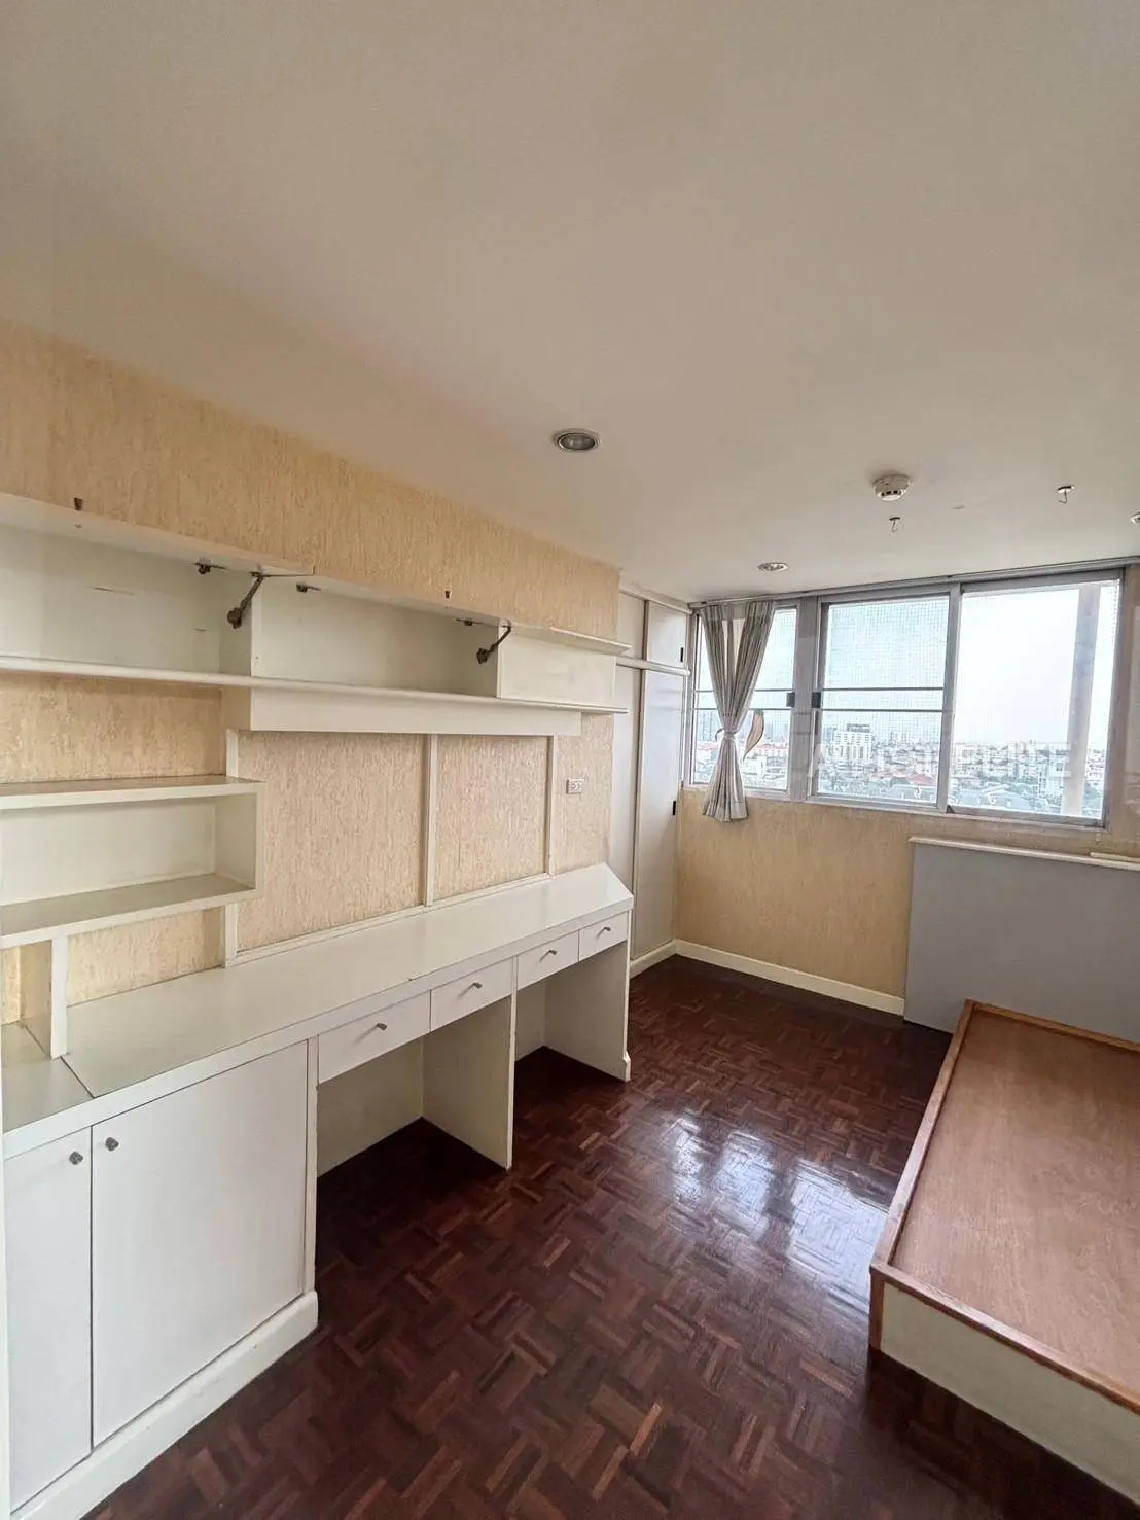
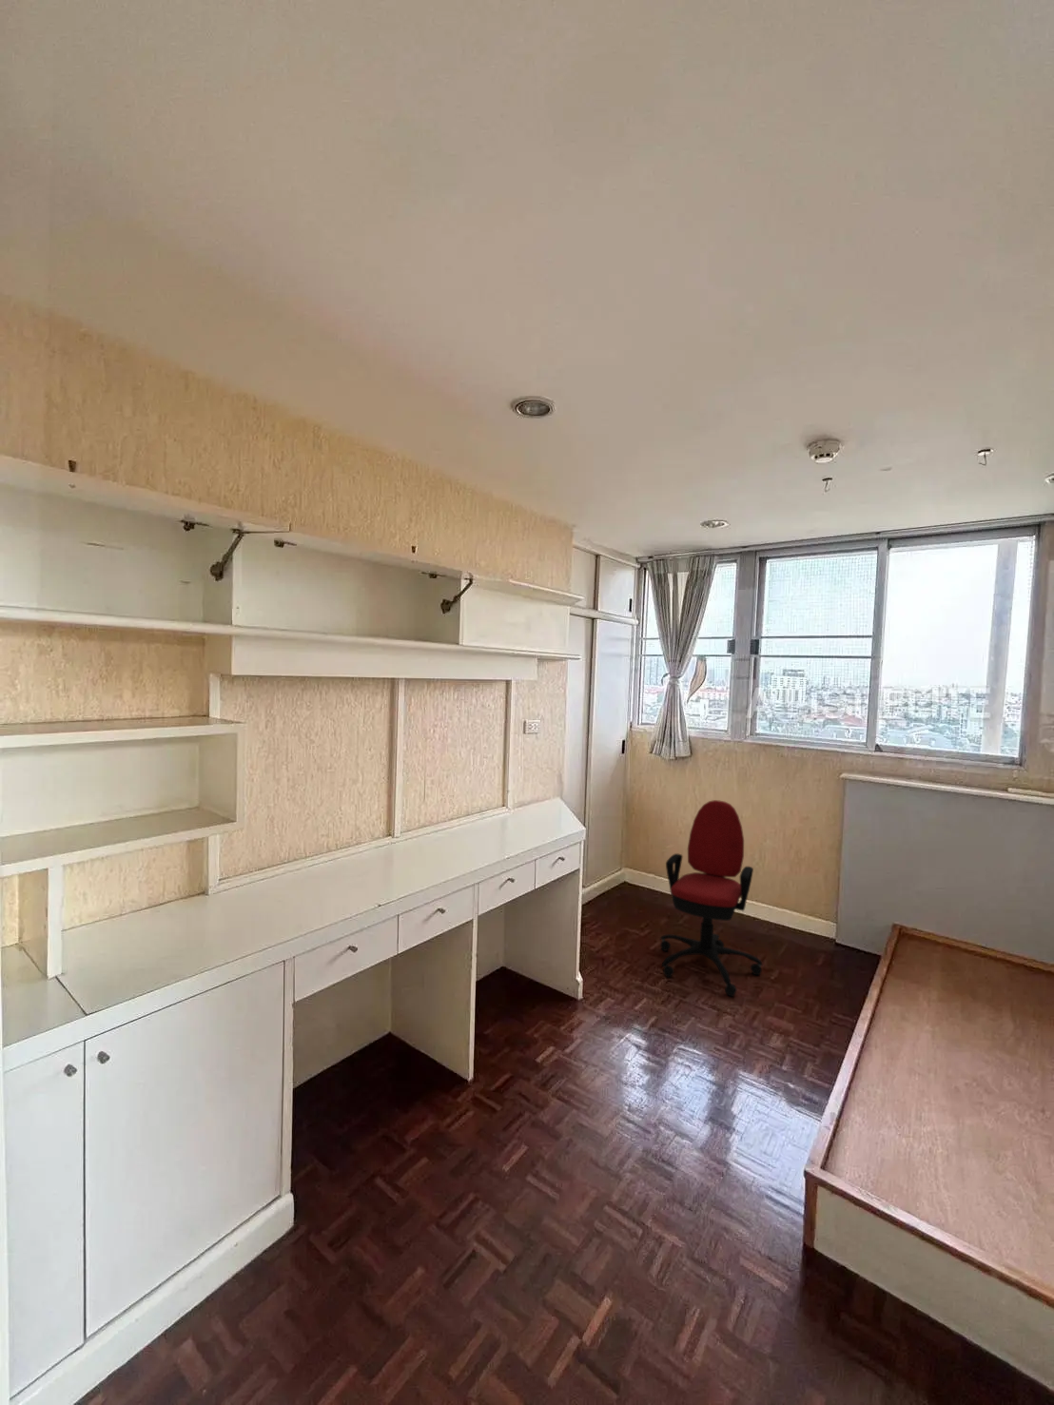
+ office chair [659,799,764,996]
